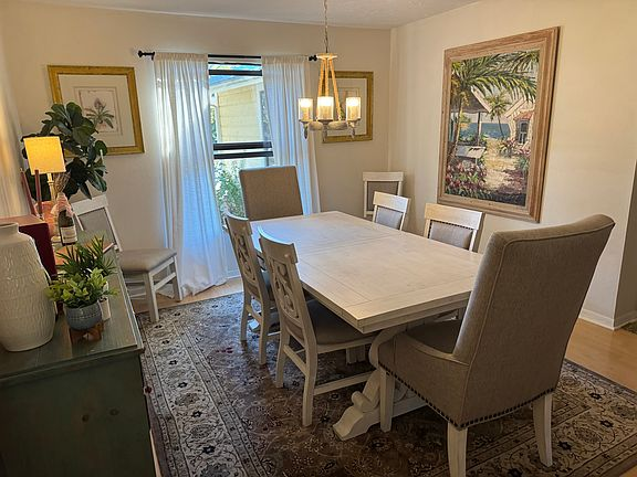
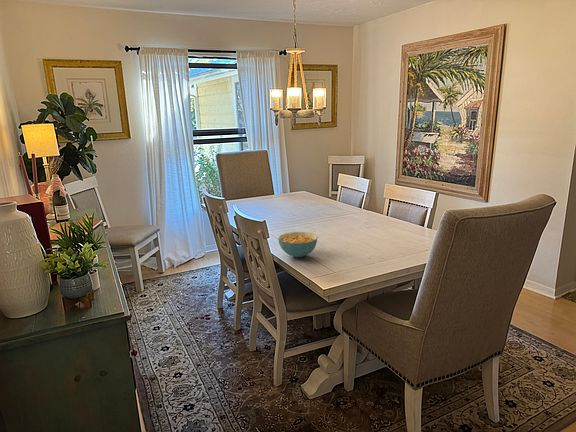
+ cereal bowl [277,231,318,259]
